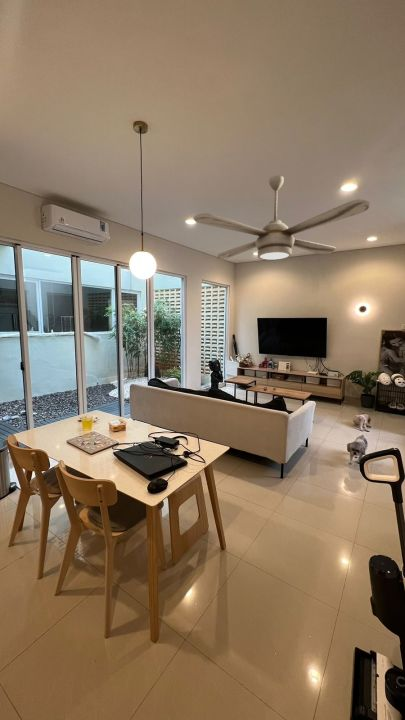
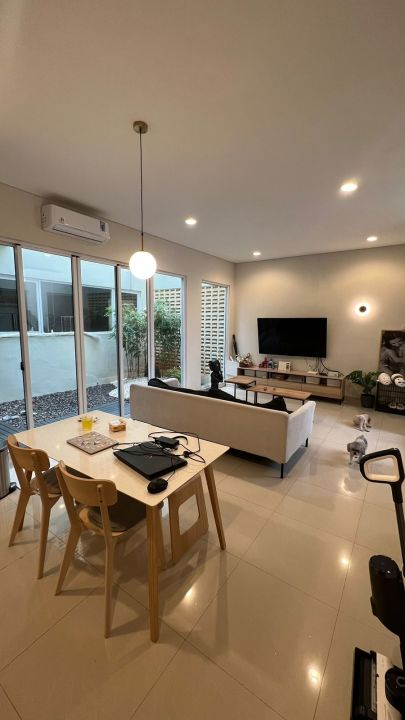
- ceiling fan [193,175,371,261]
